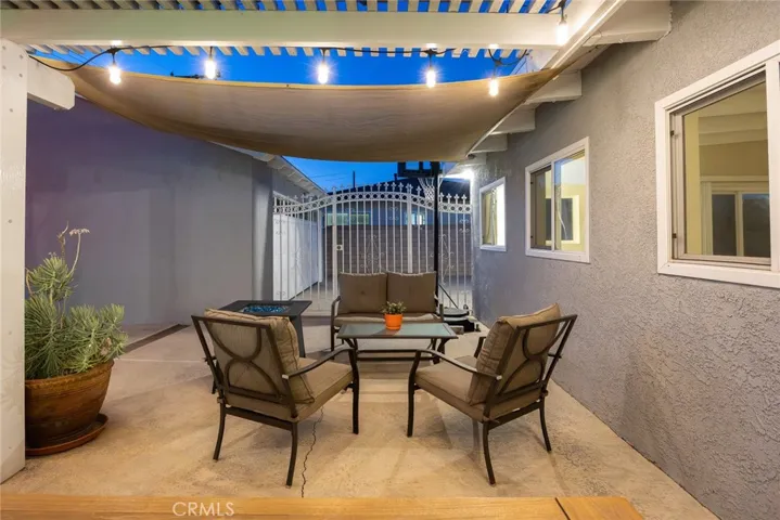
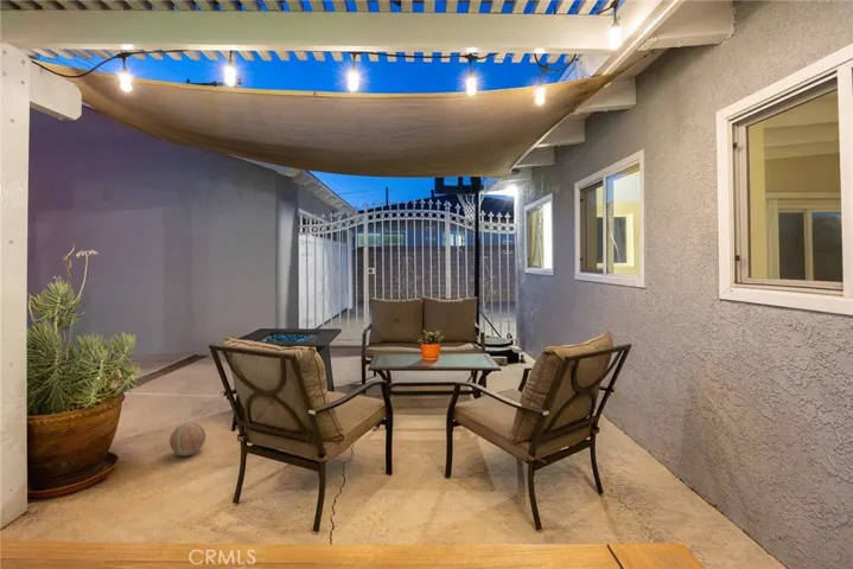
+ ball [168,421,206,456]
